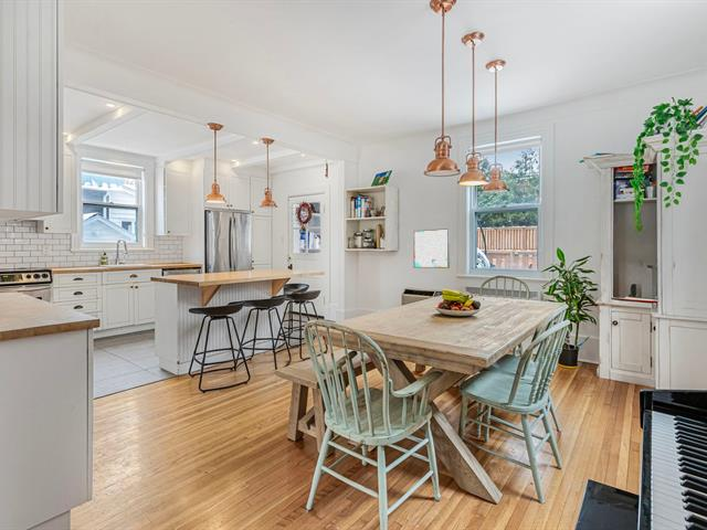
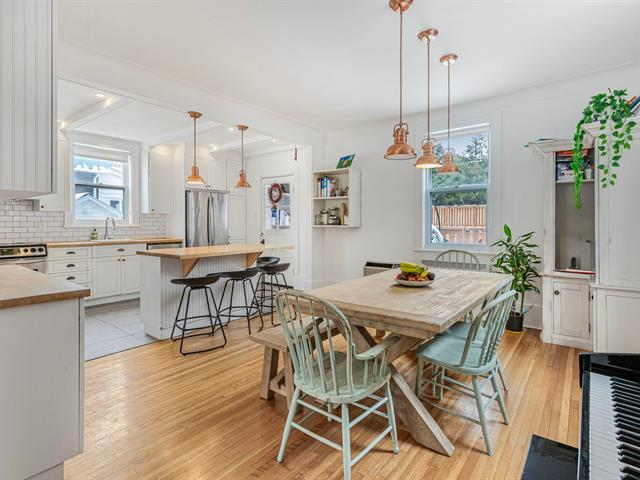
- wall art [412,227,451,269]
